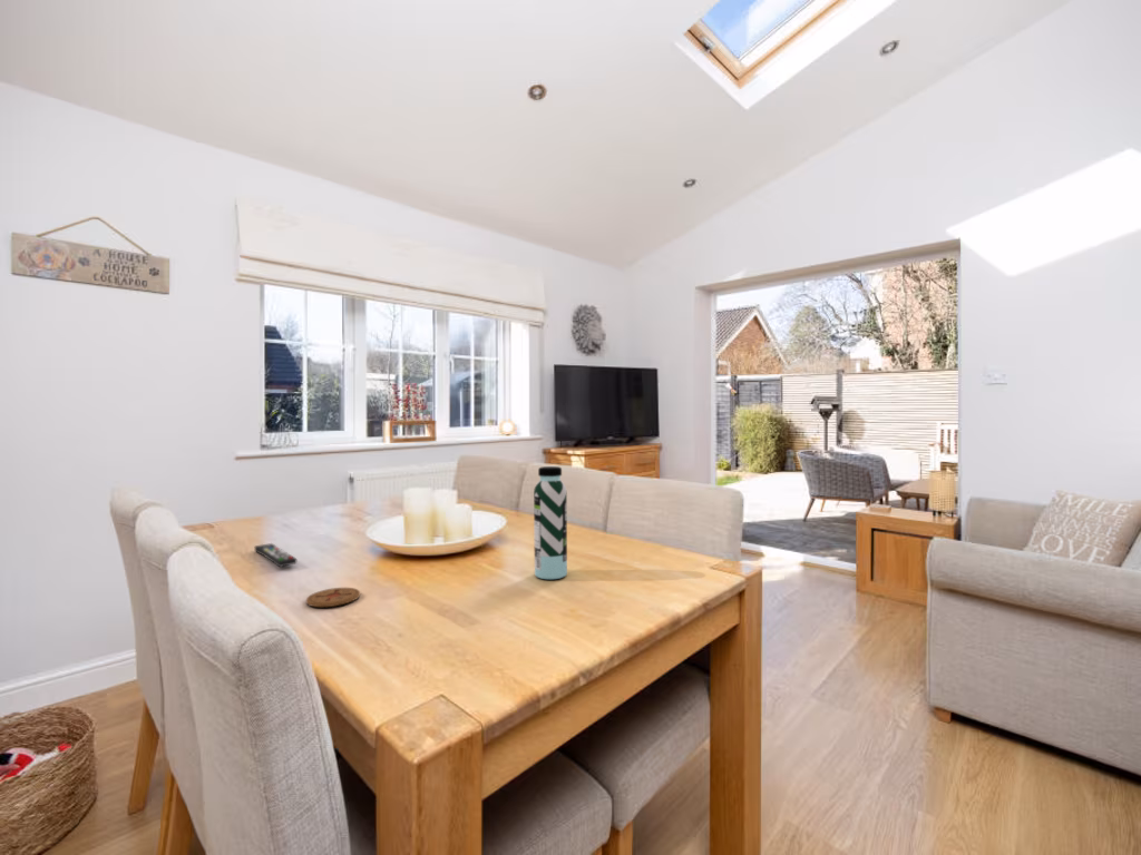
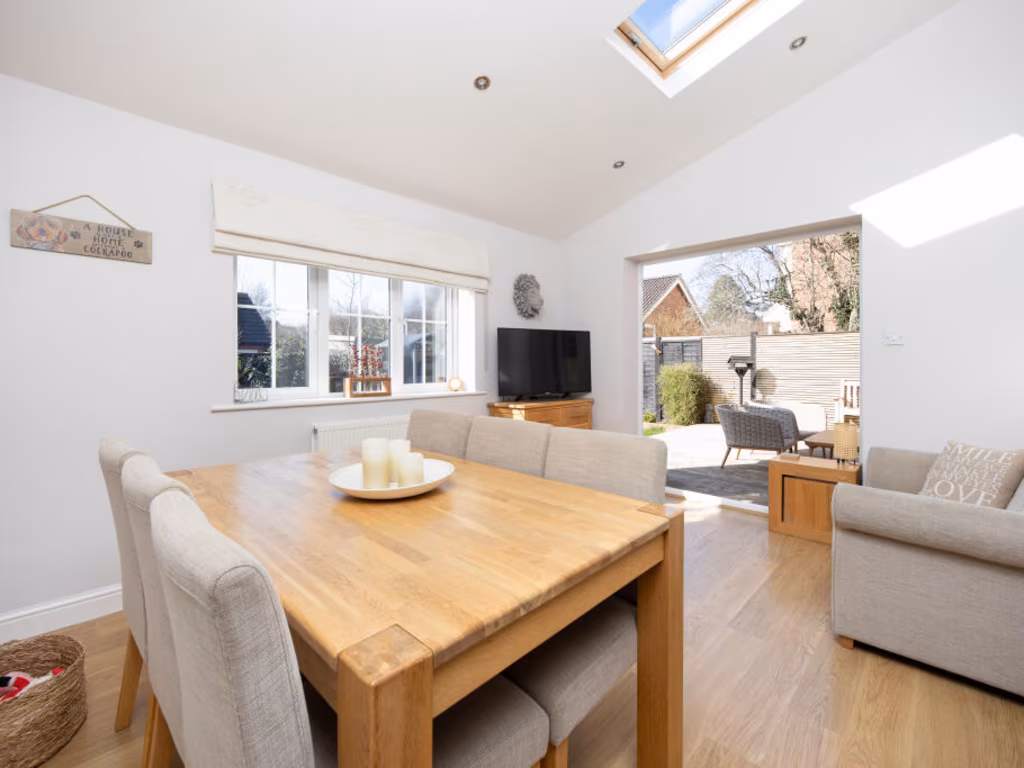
- coaster [305,587,361,608]
- water bottle [533,465,568,580]
- remote control [253,542,298,568]
